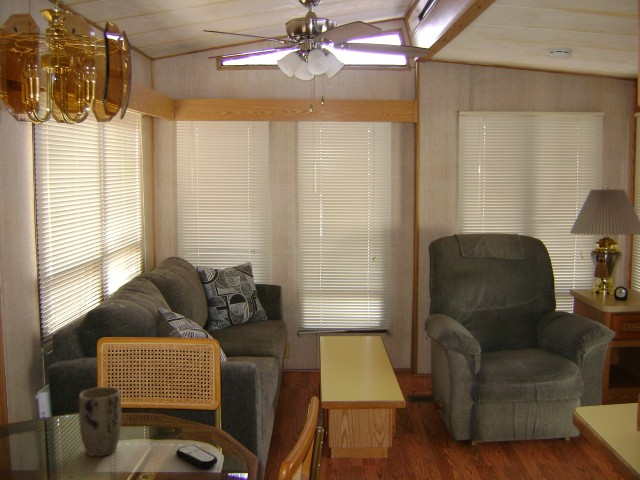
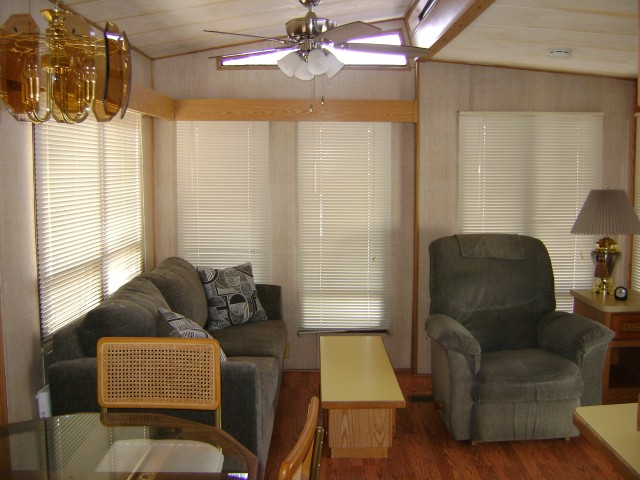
- plant pot [78,386,123,457]
- remote control [175,444,218,469]
